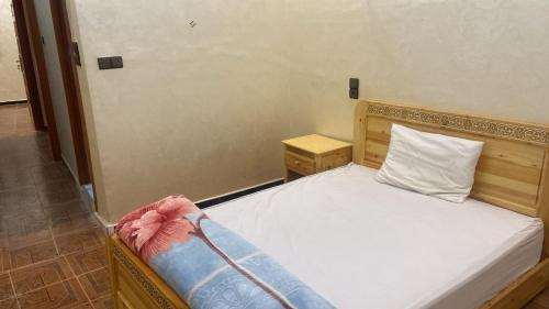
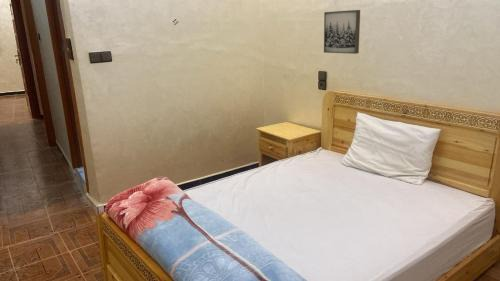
+ wall art [323,9,361,55]
